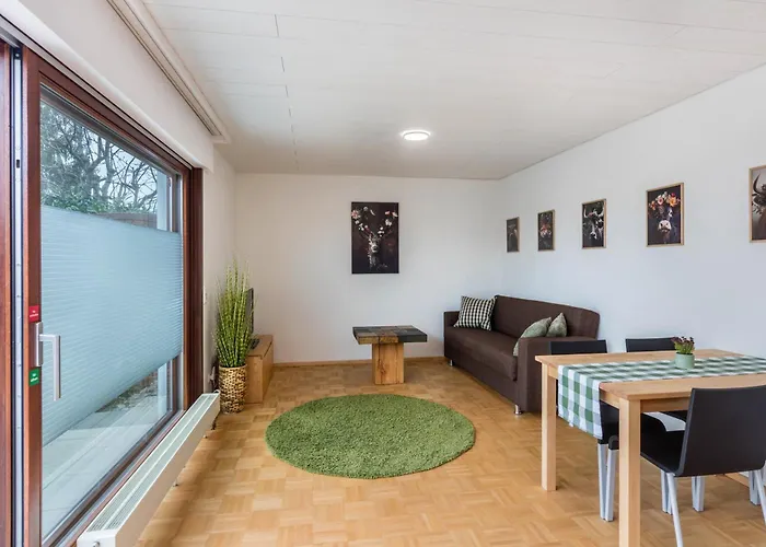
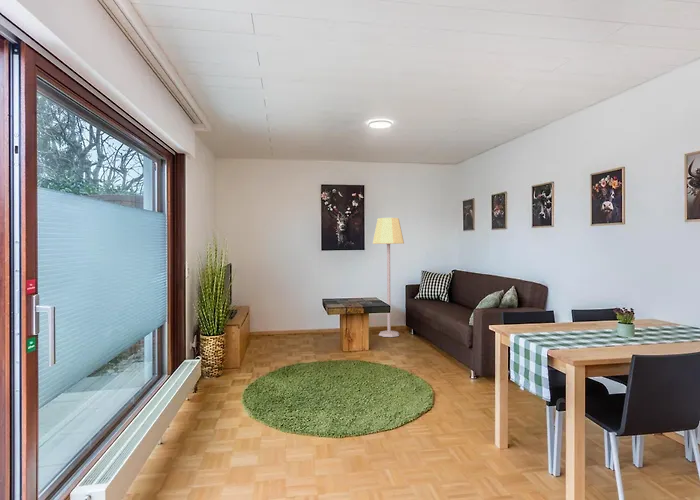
+ lamp [372,217,405,338]
